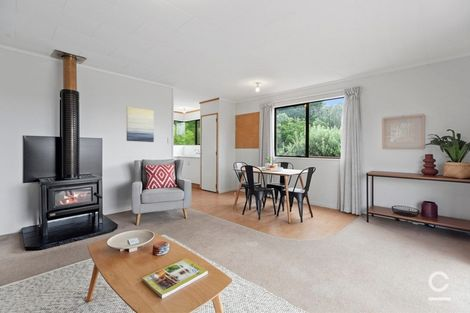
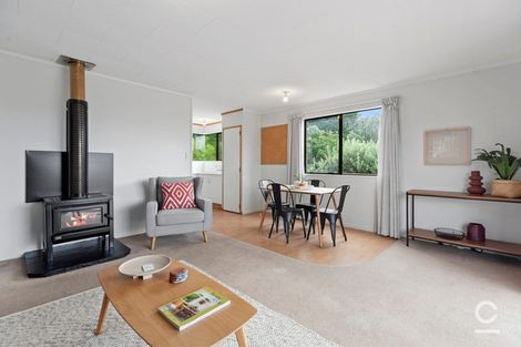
- wall art [126,106,155,143]
